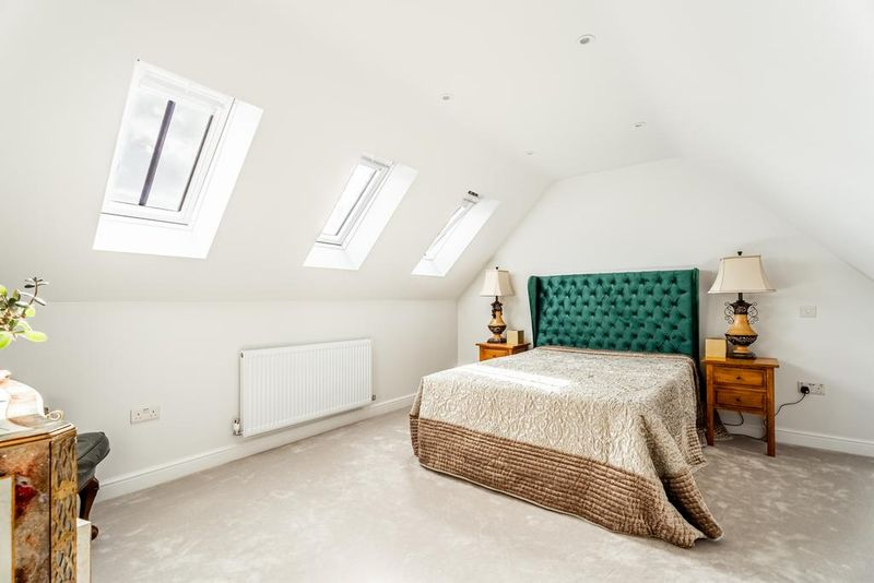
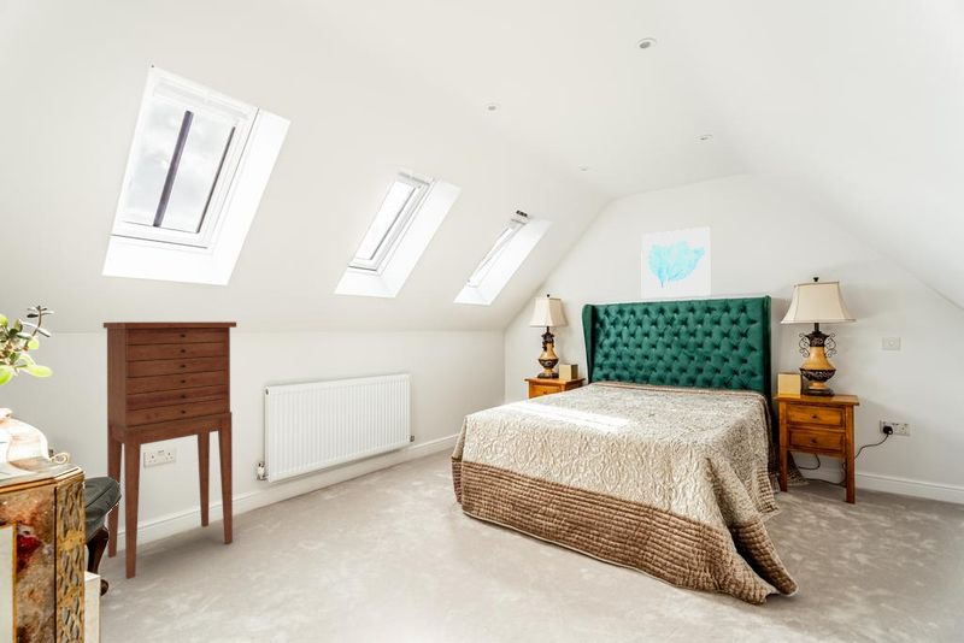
+ cabinet [102,320,237,580]
+ wall art [640,226,712,299]
